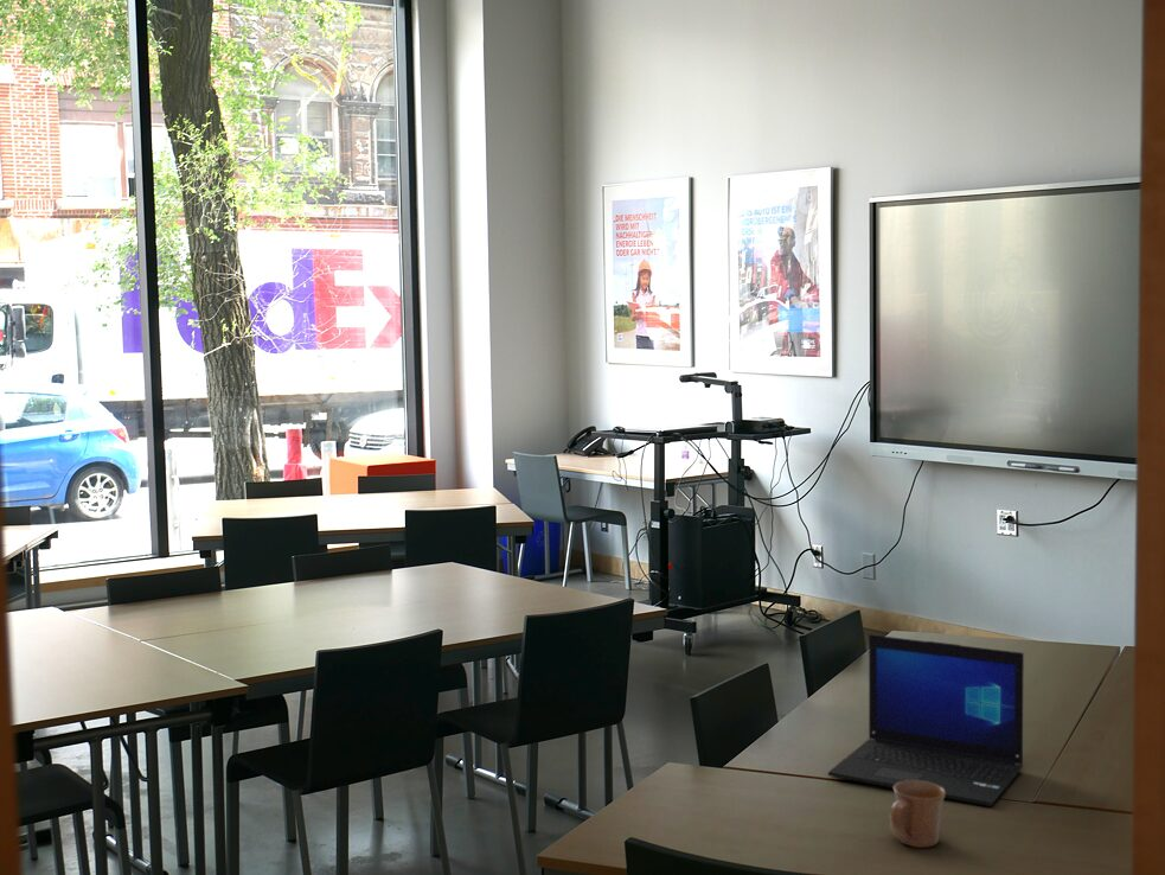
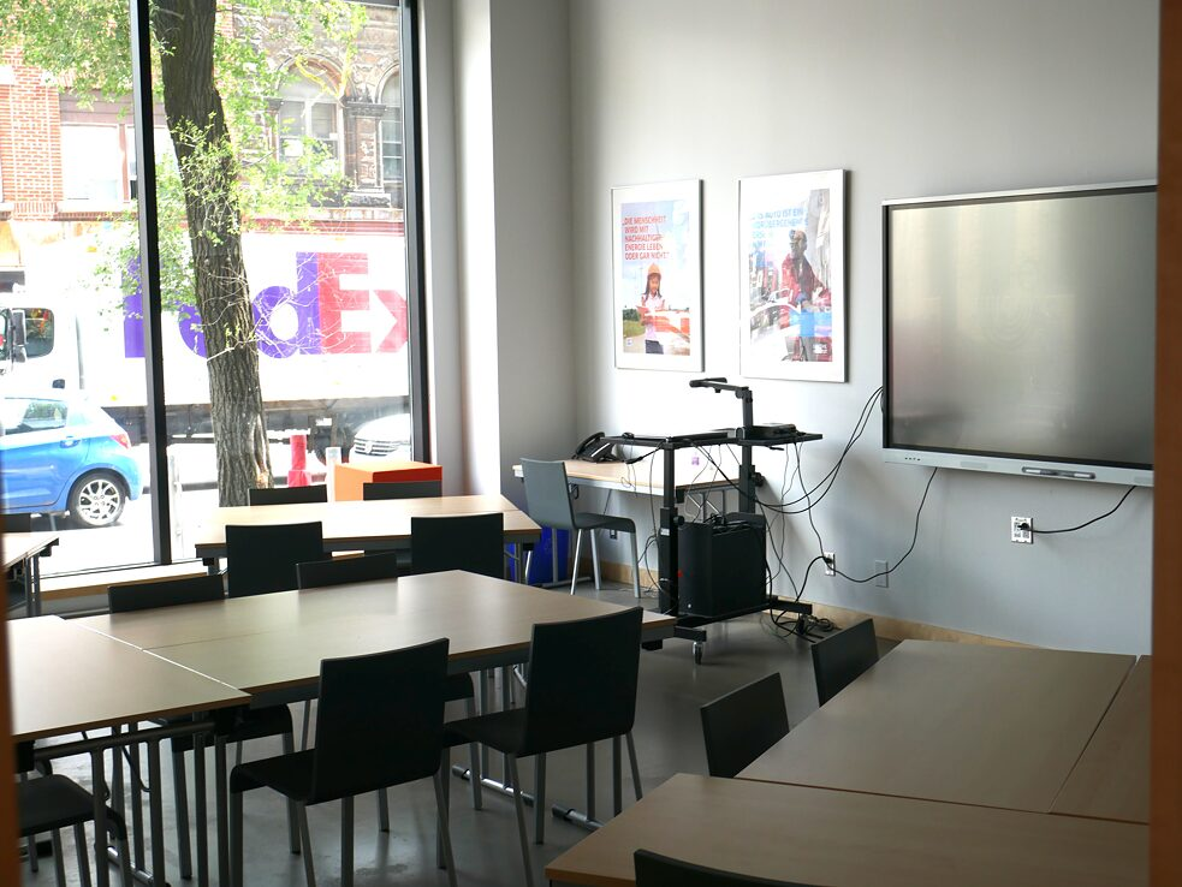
- laptop [827,633,1025,807]
- mug [888,780,946,849]
